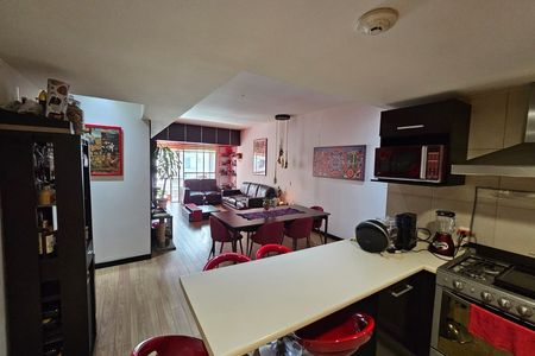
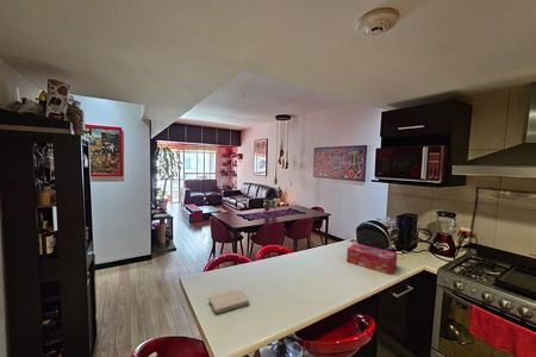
+ washcloth [207,289,250,314]
+ tissue box [345,242,398,276]
